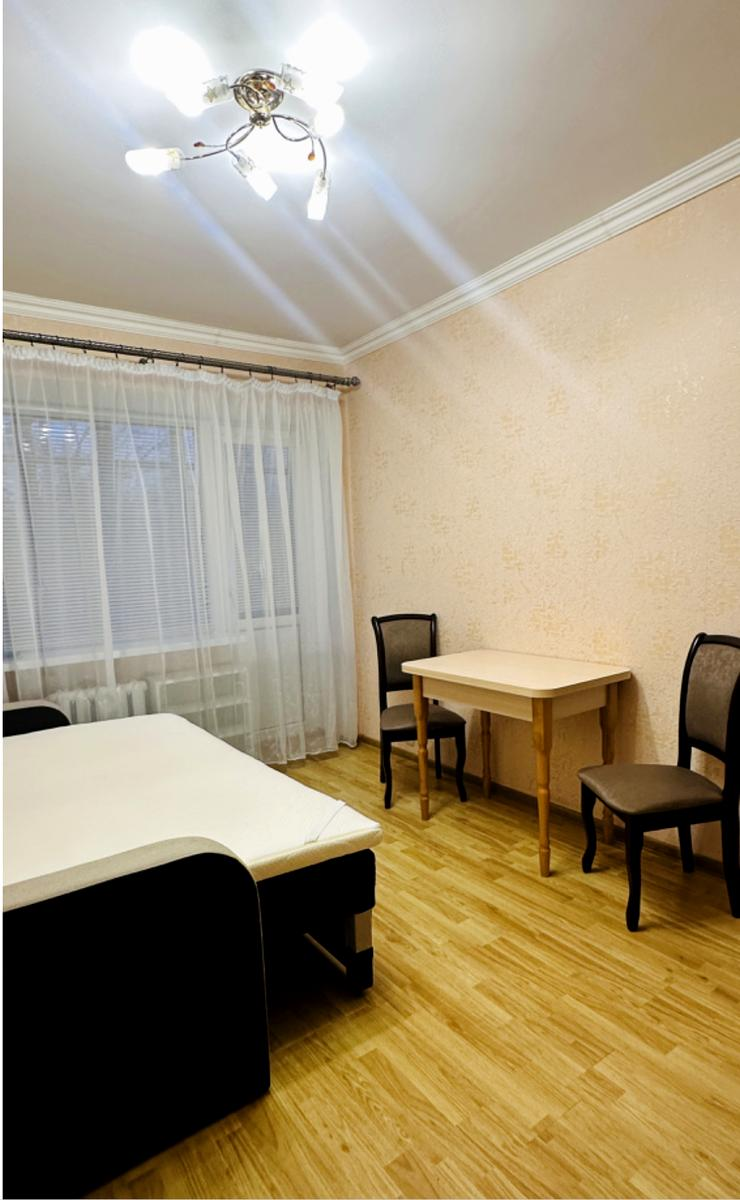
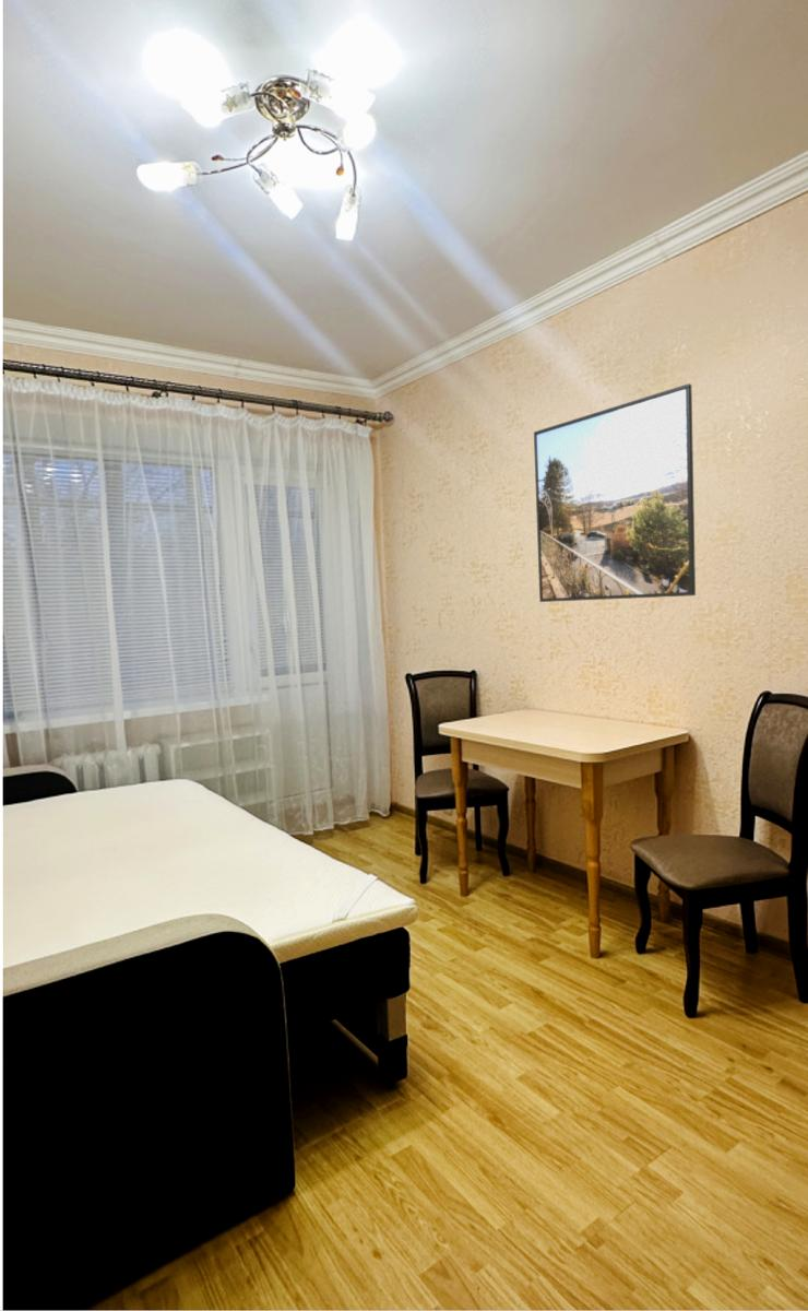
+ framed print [533,382,697,603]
